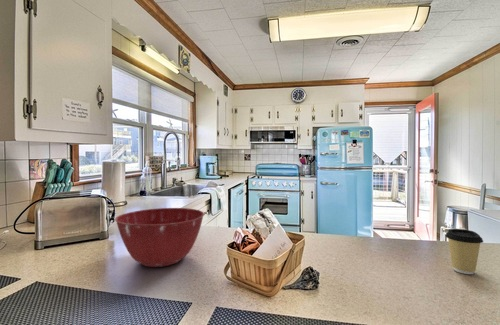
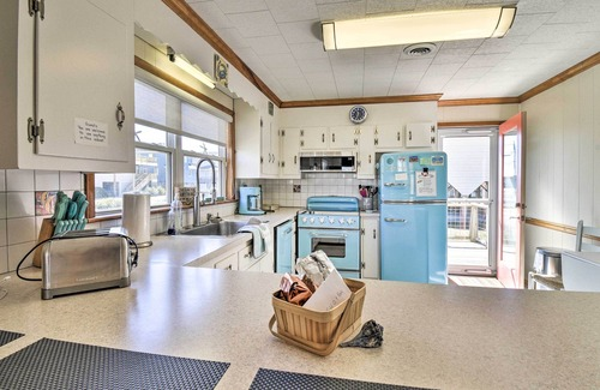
- mixing bowl [114,207,205,268]
- coffee cup [444,228,484,275]
